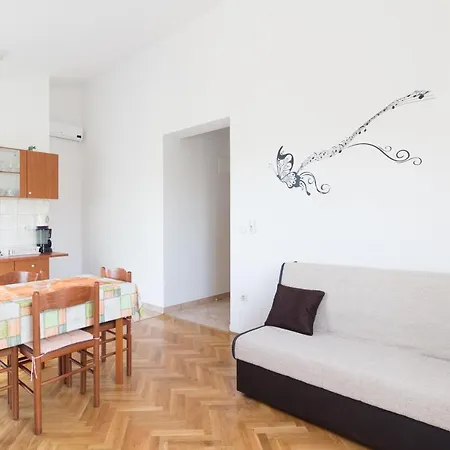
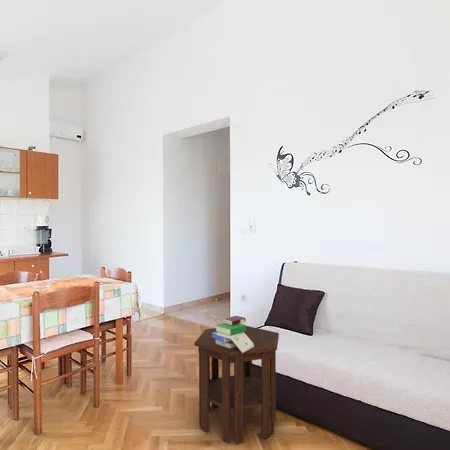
+ book [212,315,254,353]
+ side table [193,325,280,445]
